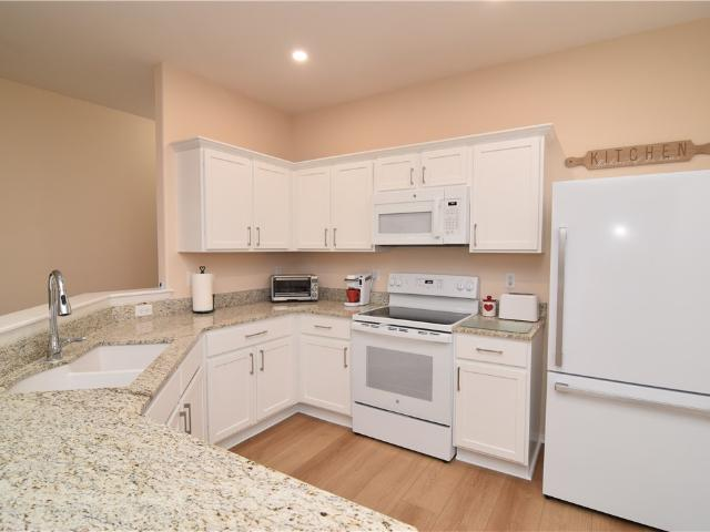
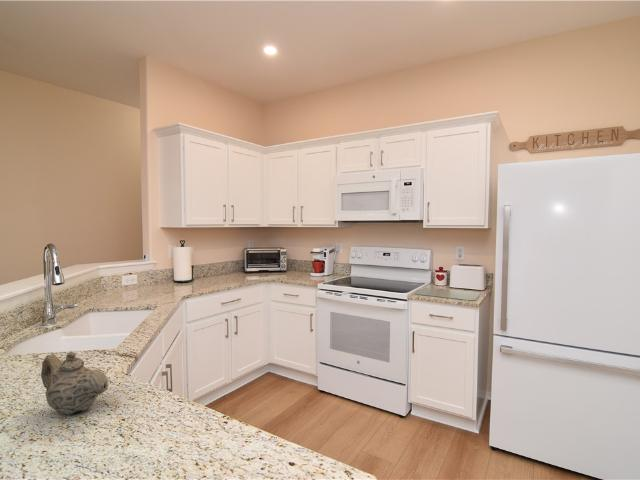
+ teapot [40,351,109,416]
